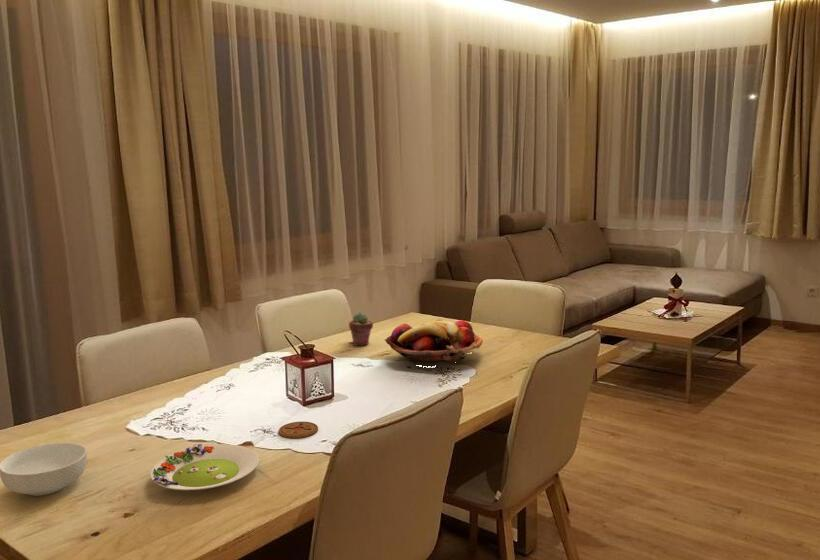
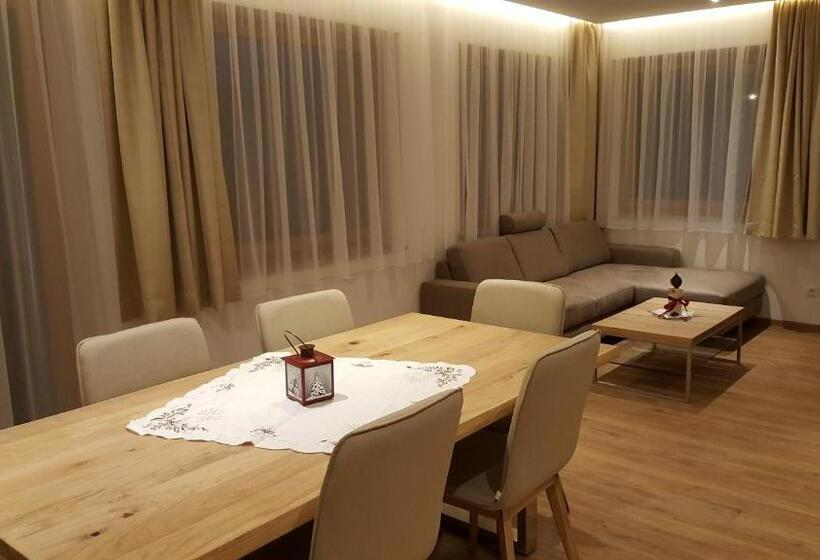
- fruit basket [384,319,484,364]
- salad plate [149,443,260,491]
- potted succulent [348,311,374,347]
- coaster [278,421,319,439]
- cereal bowl [0,442,88,497]
